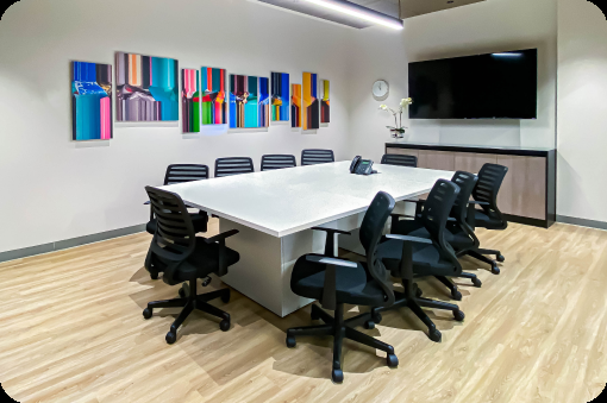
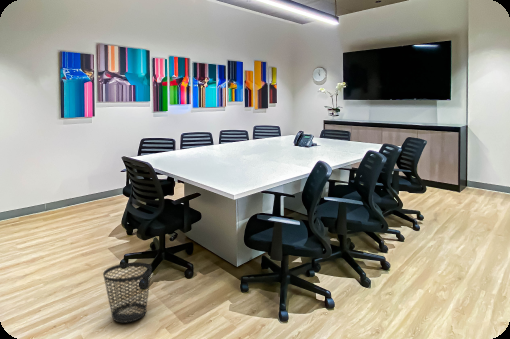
+ wastebasket [102,261,153,324]
